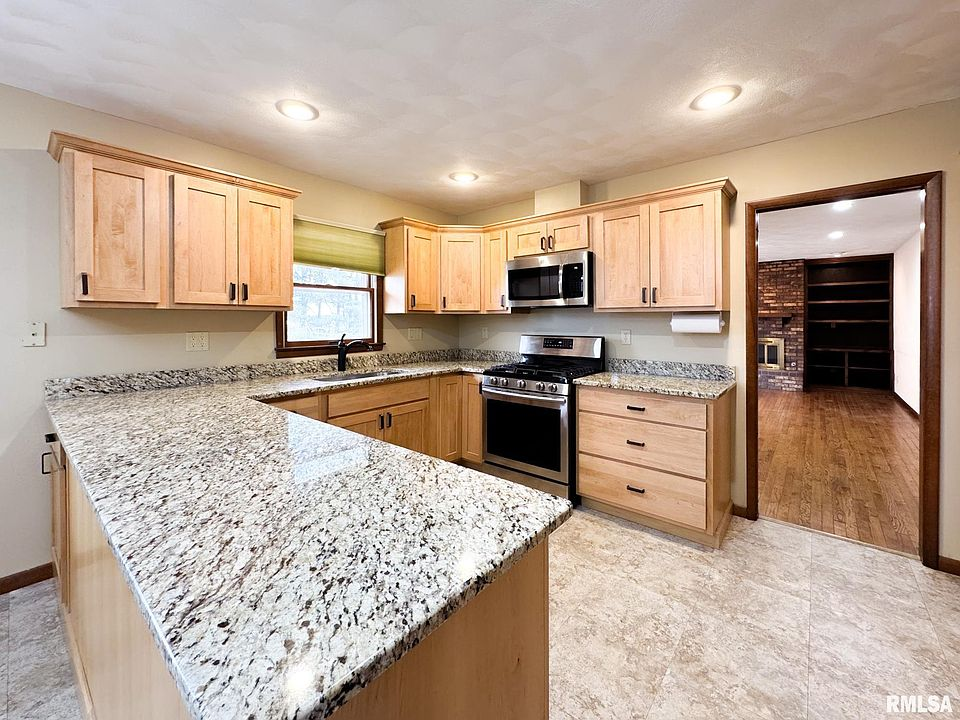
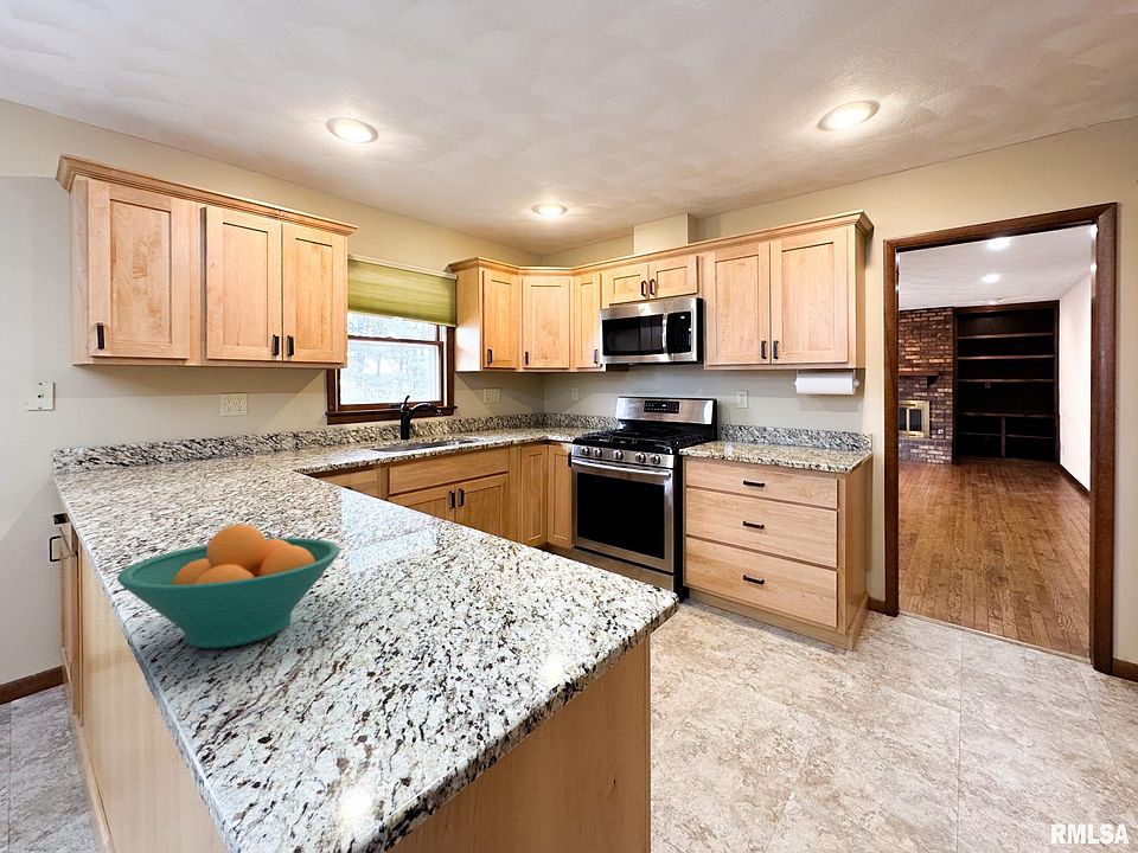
+ fruit bowl [116,524,341,649]
